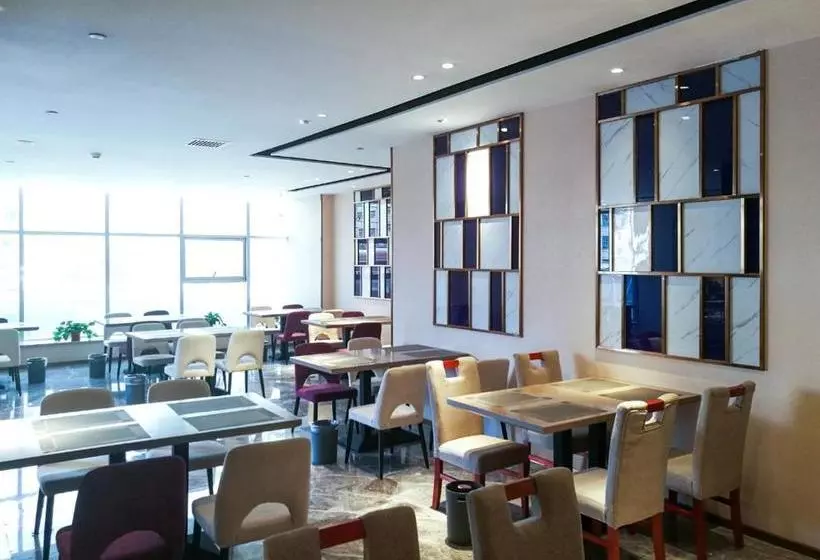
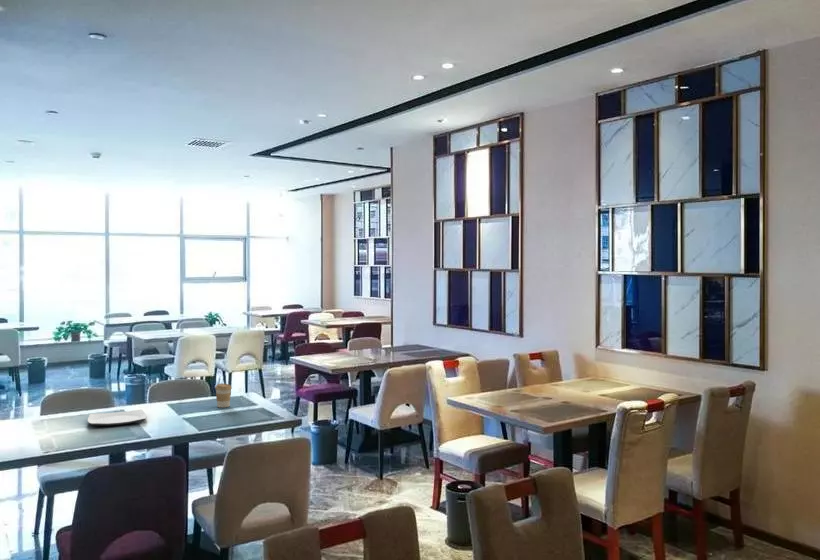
+ coffee cup [214,383,233,408]
+ plate [87,409,148,427]
